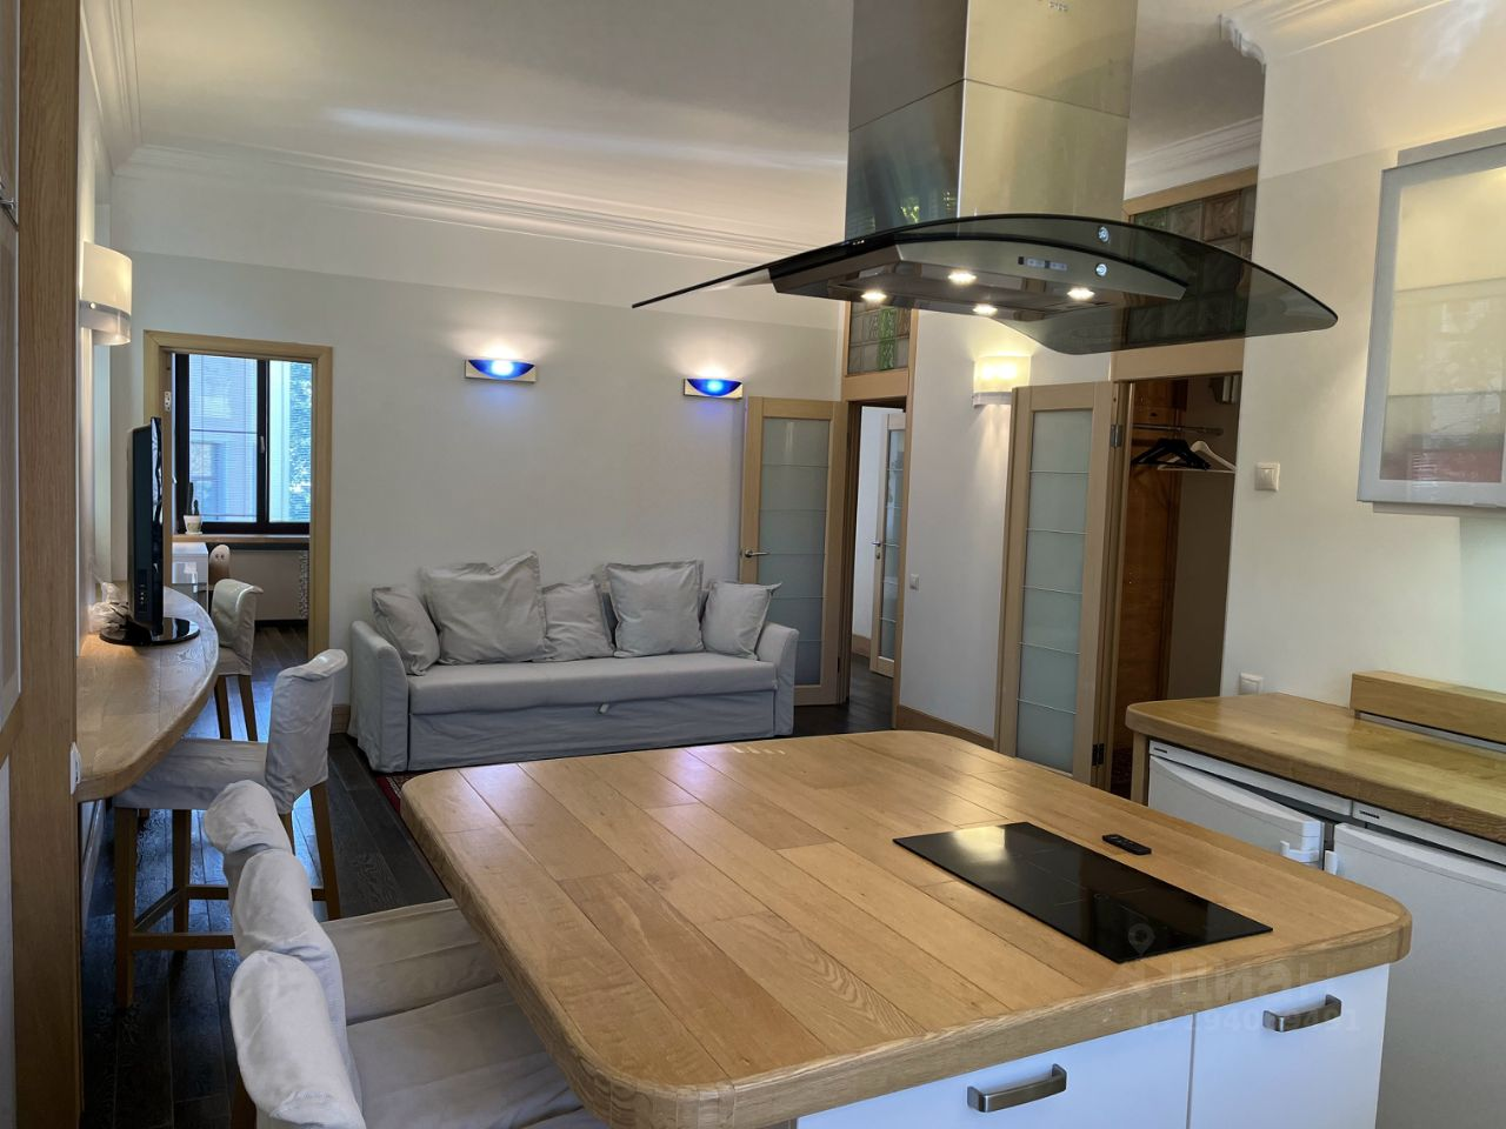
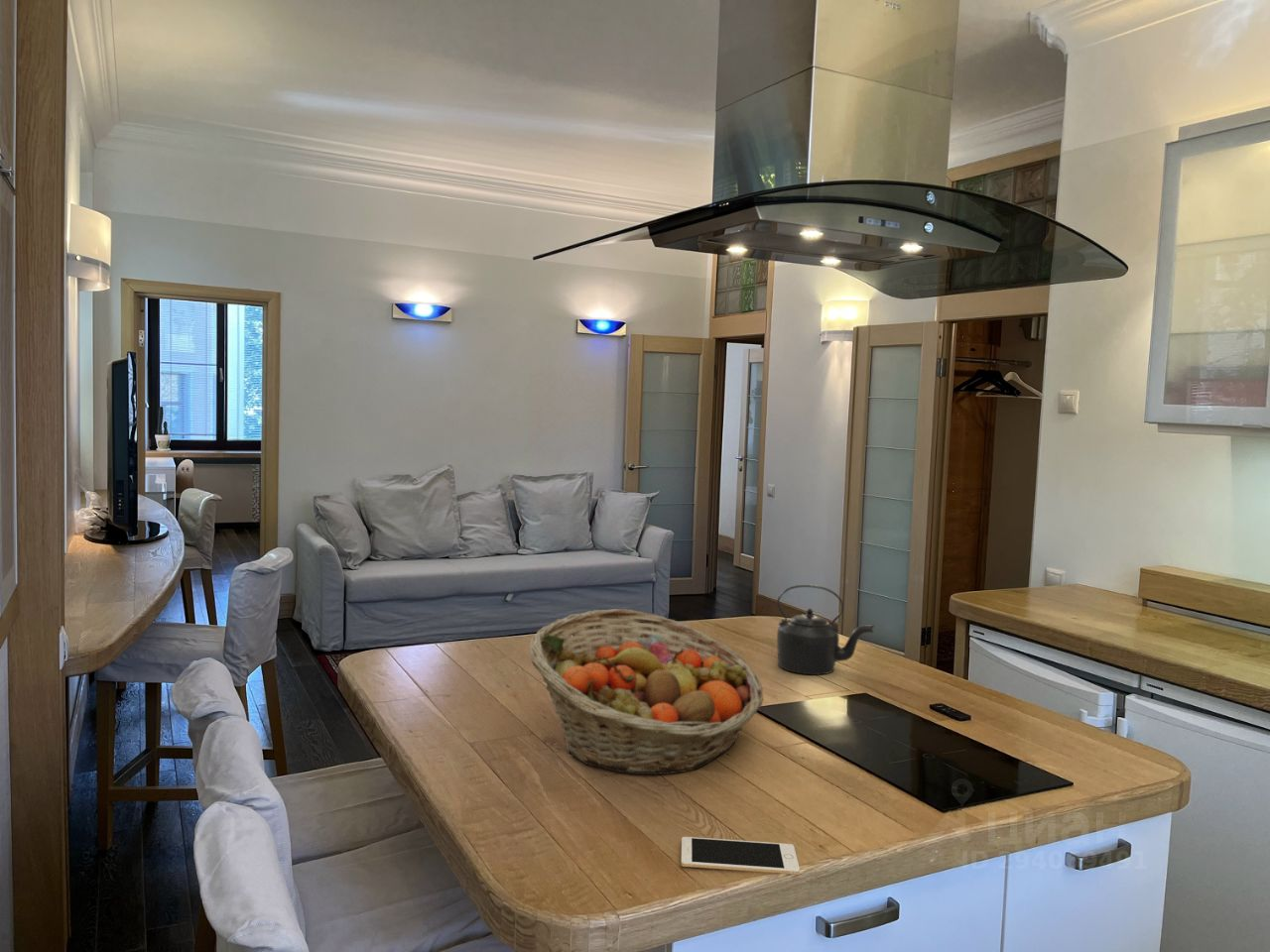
+ kettle [776,584,875,676]
+ fruit basket [528,608,764,775]
+ cell phone [680,836,801,876]
